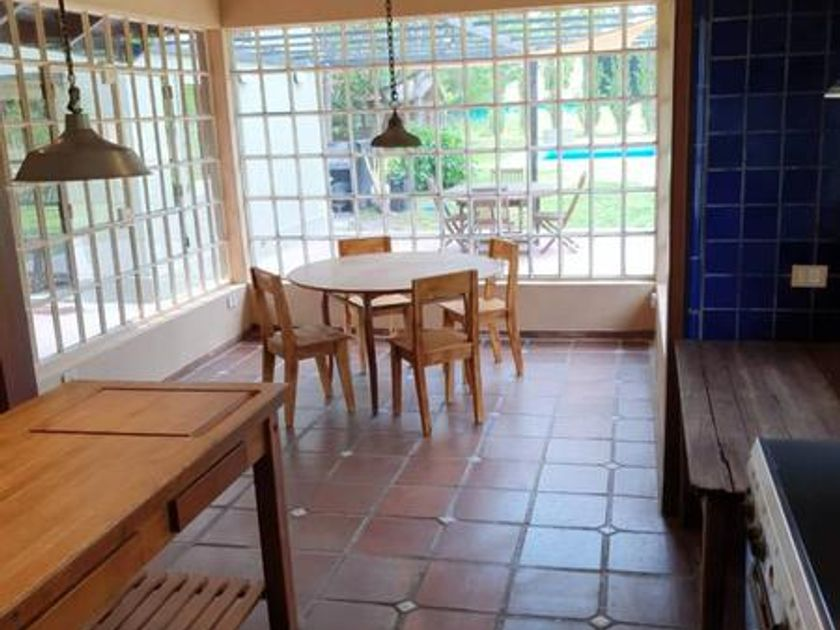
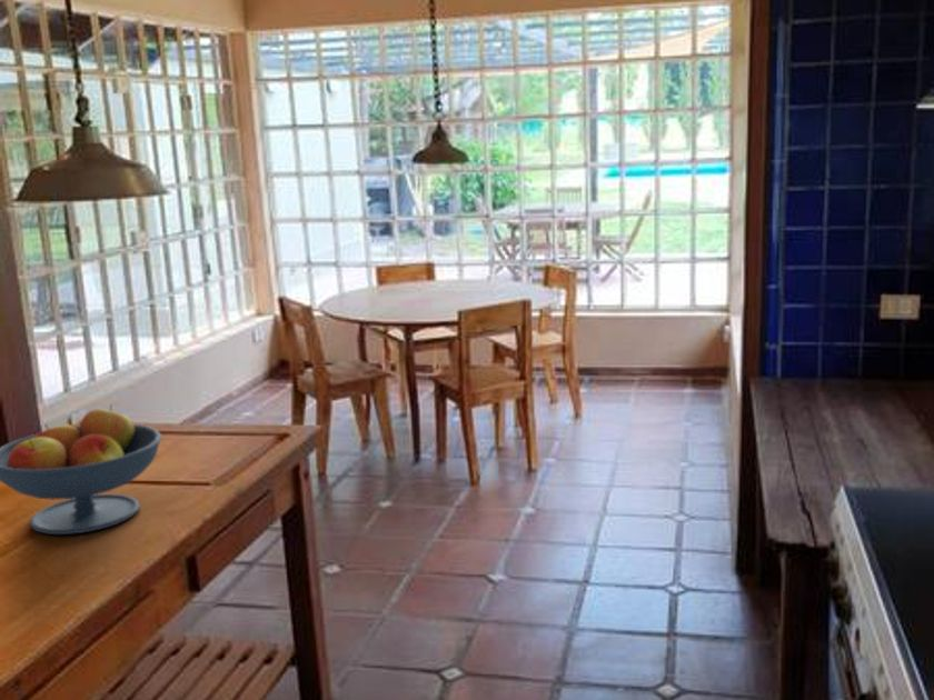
+ fruit bowl [0,403,162,536]
